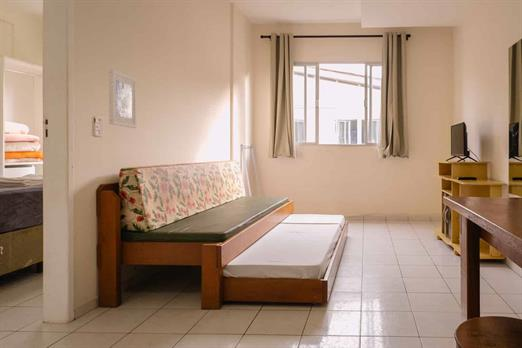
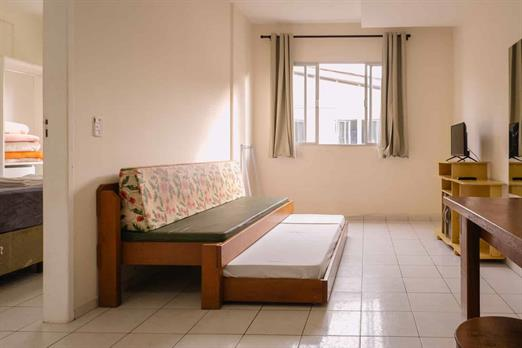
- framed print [108,68,137,129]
